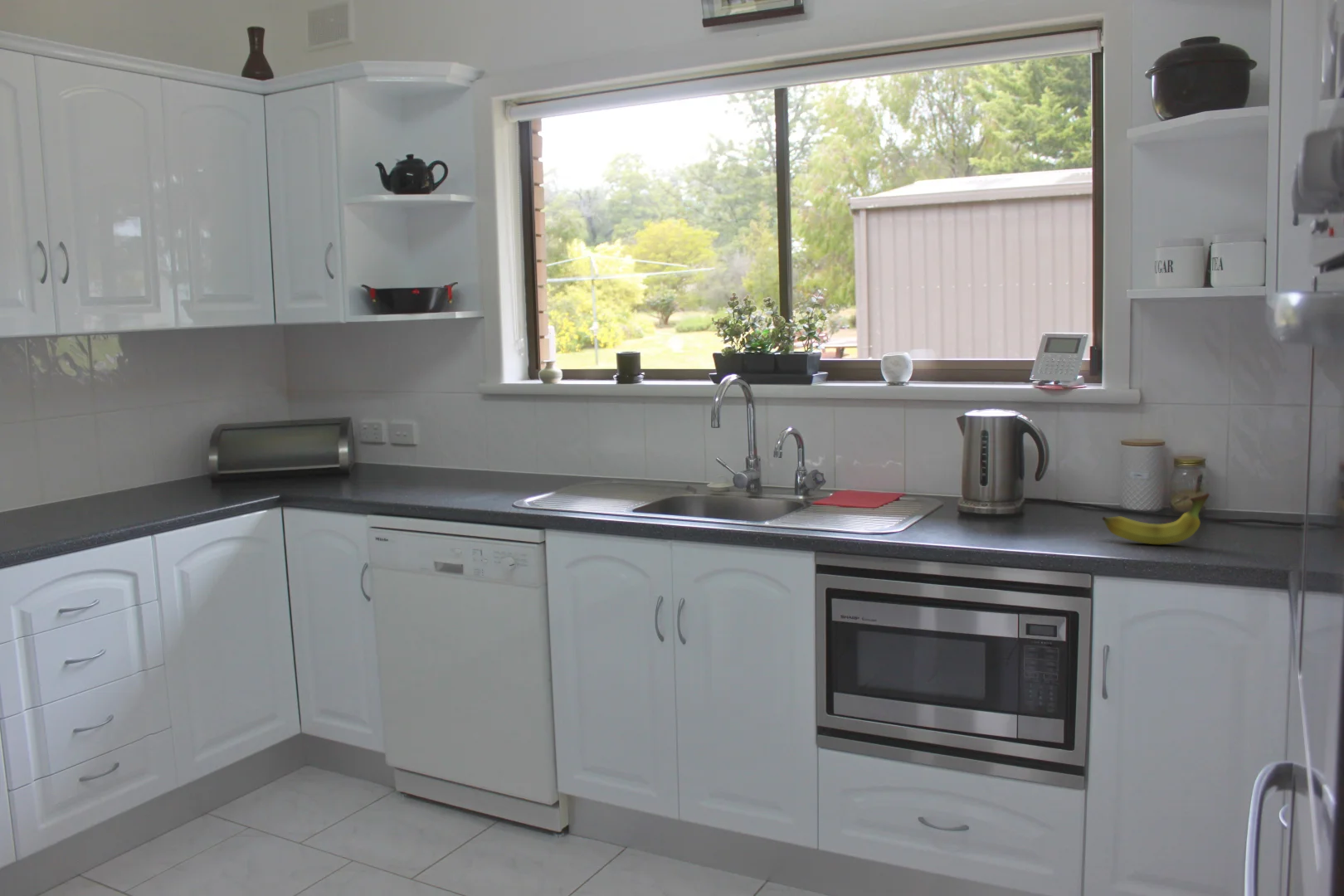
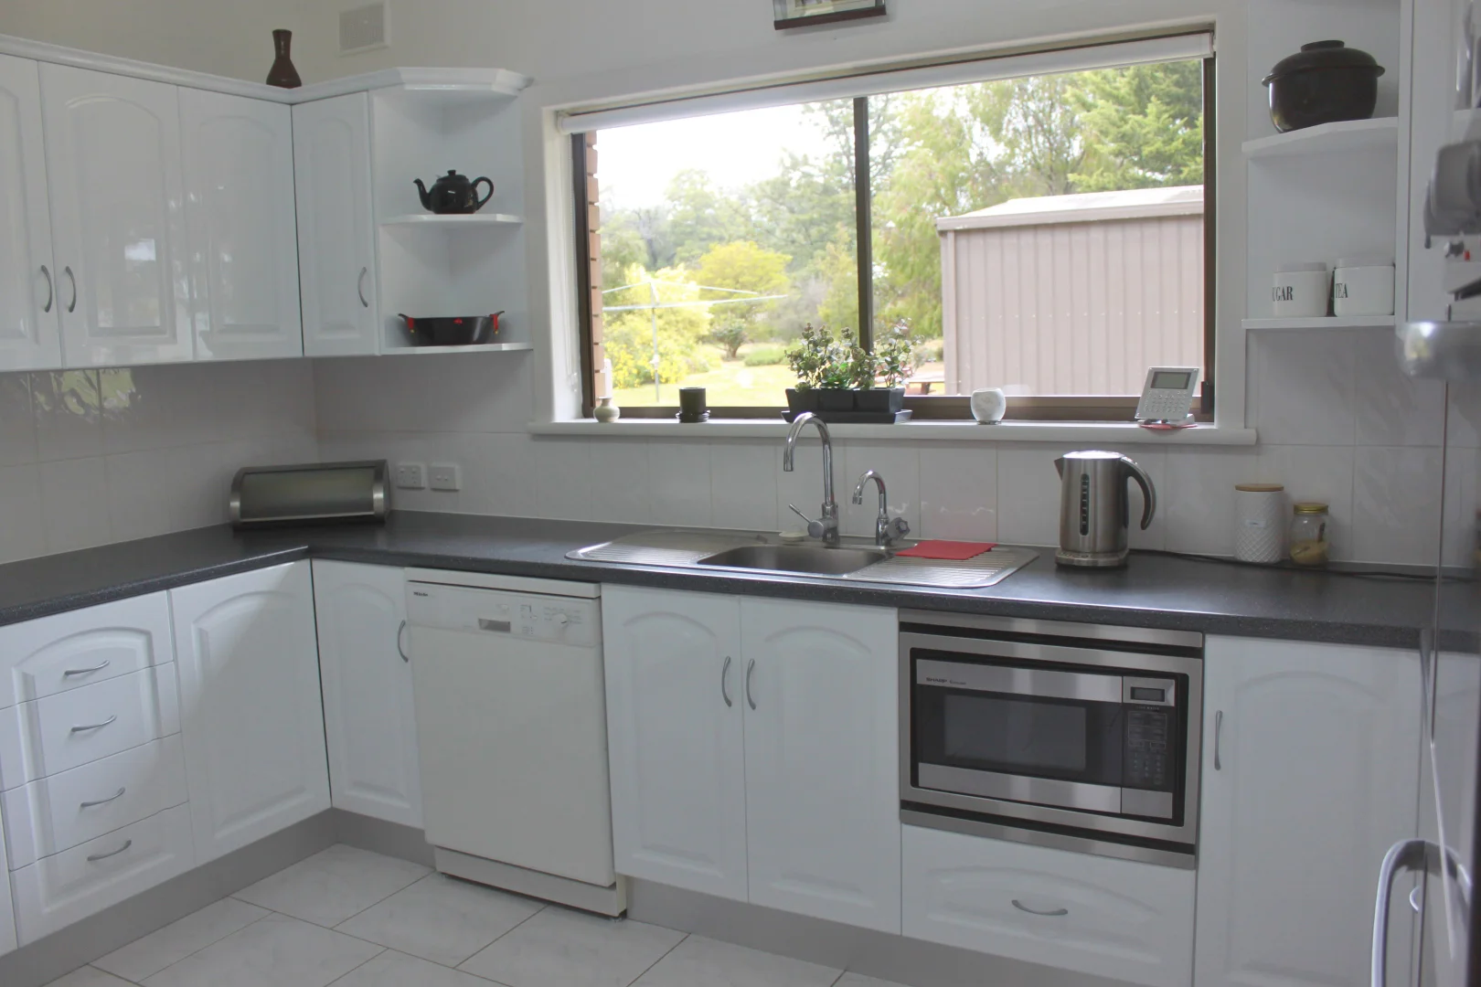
- fruit [1101,493,1210,545]
